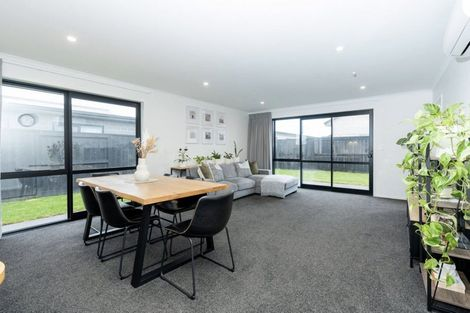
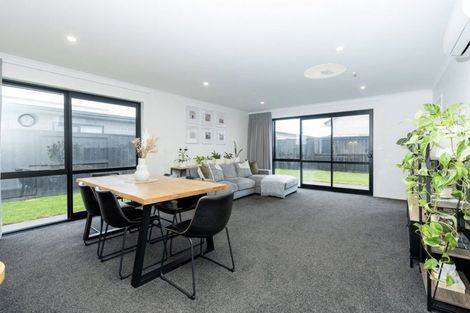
+ ceiling light [303,62,347,80]
